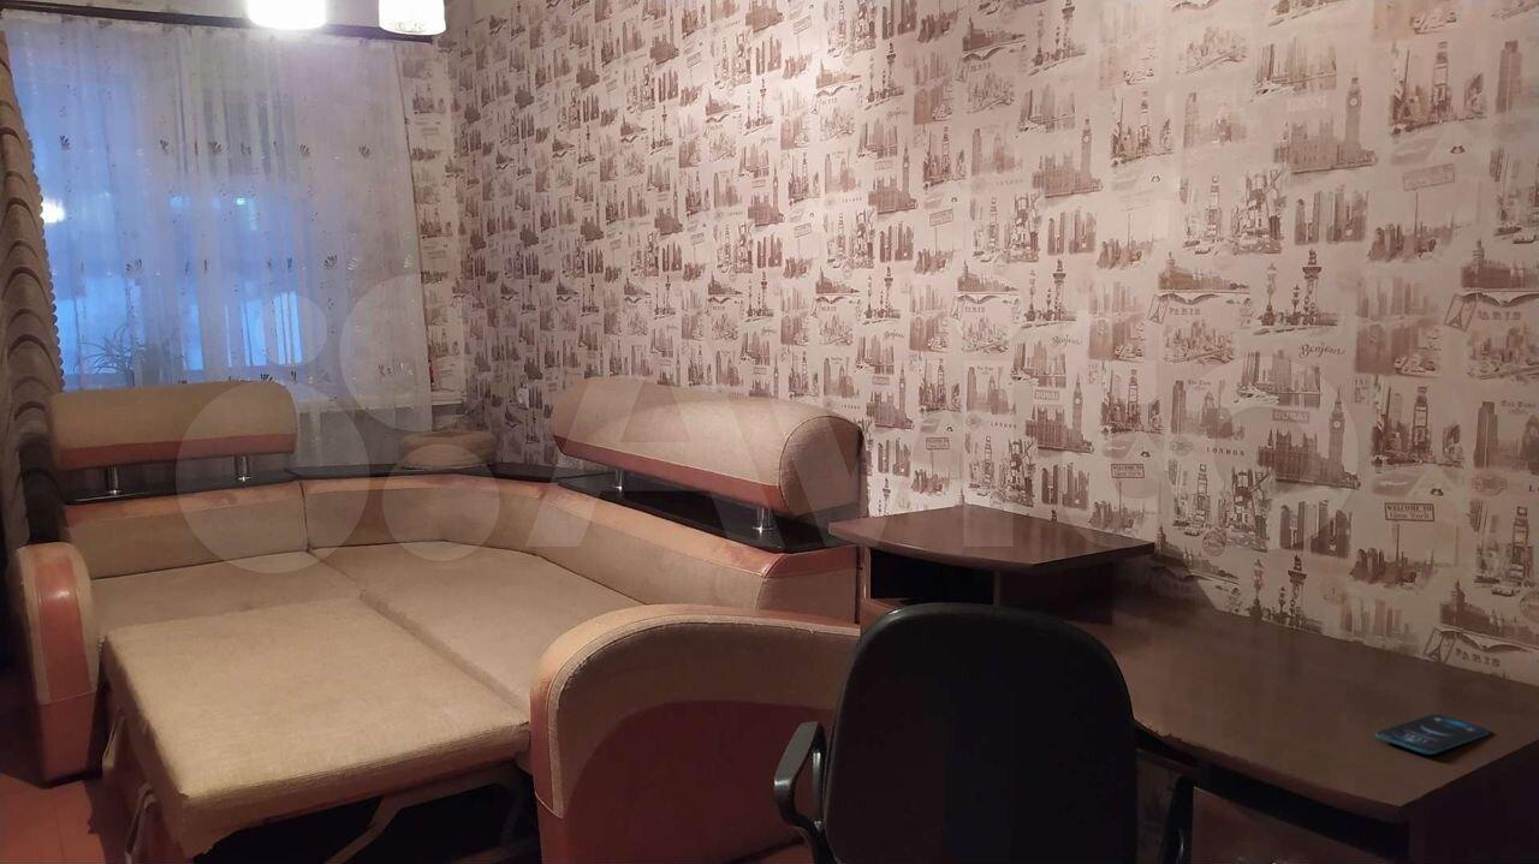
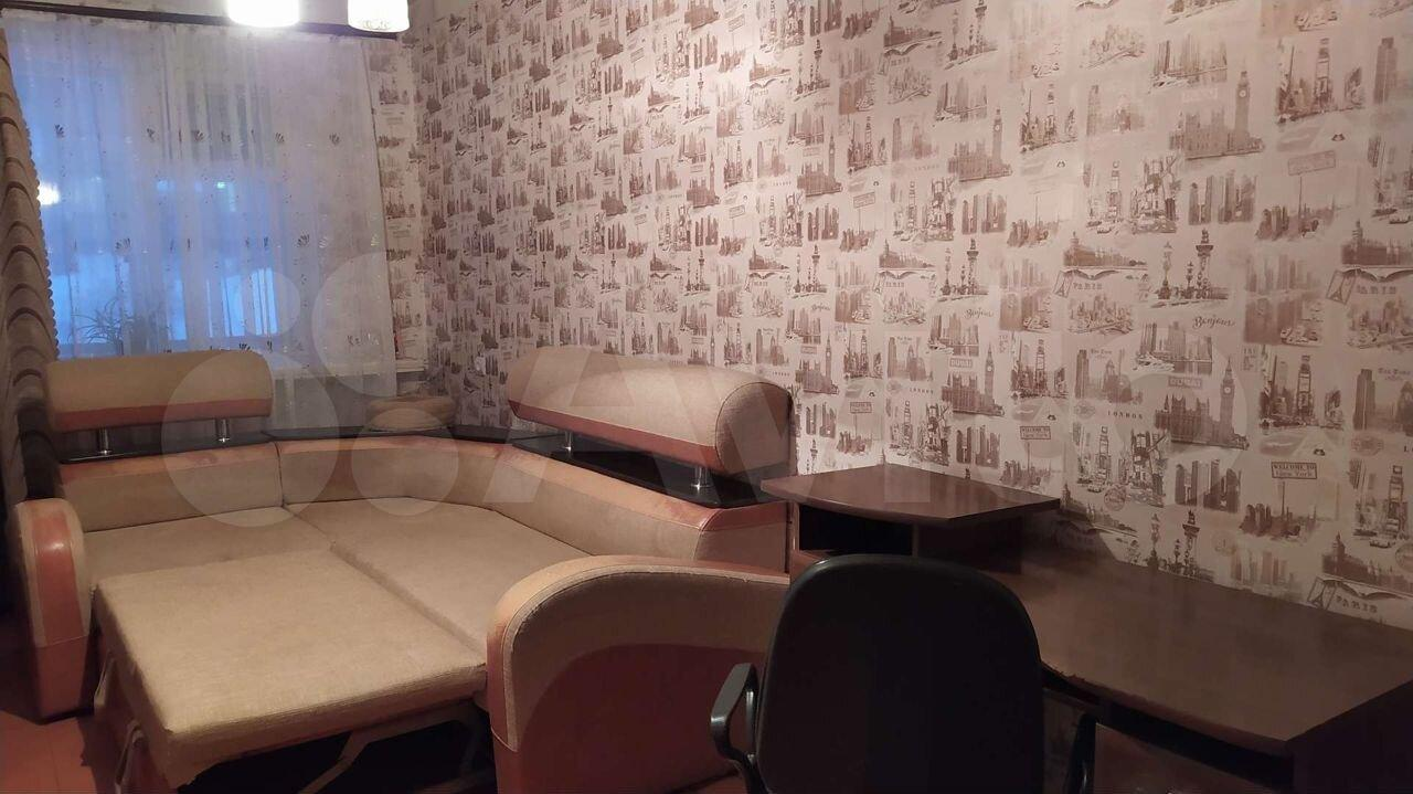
- smartphone [1374,713,1491,756]
